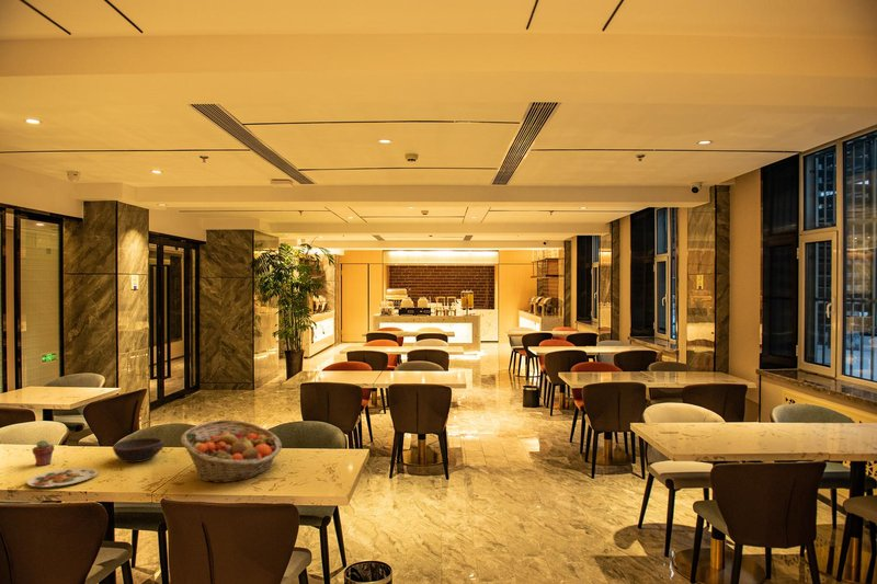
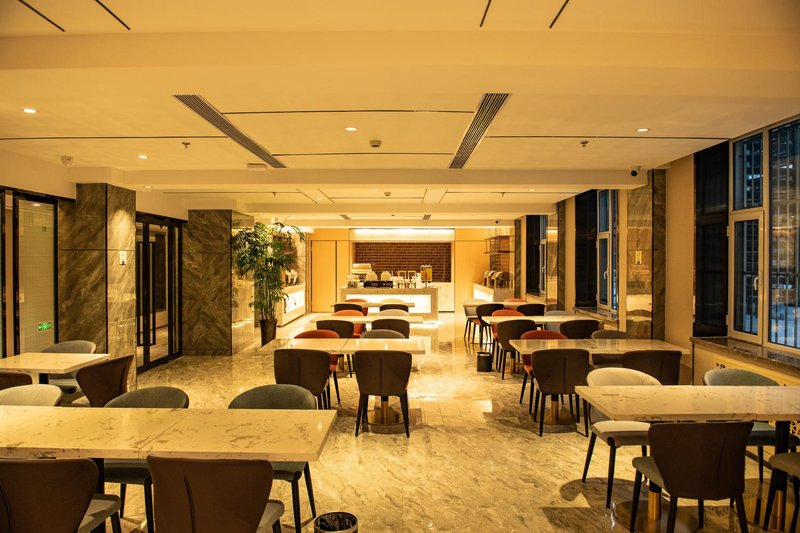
- fruit basket [180,419,283,483]
- bowl [112,437,166,463]
- plate [25,467,99,489]
- potted succulent [31,439,55,467]
